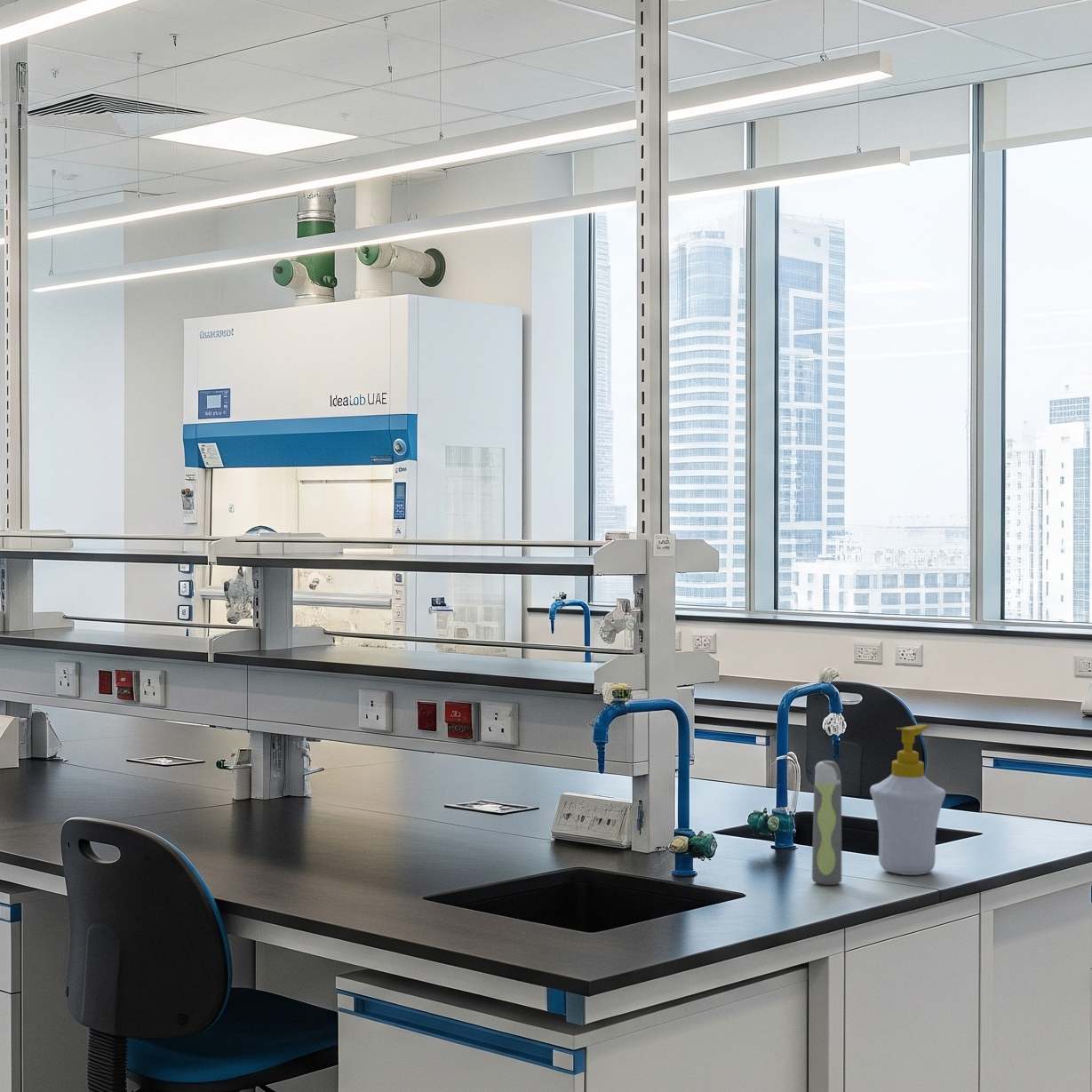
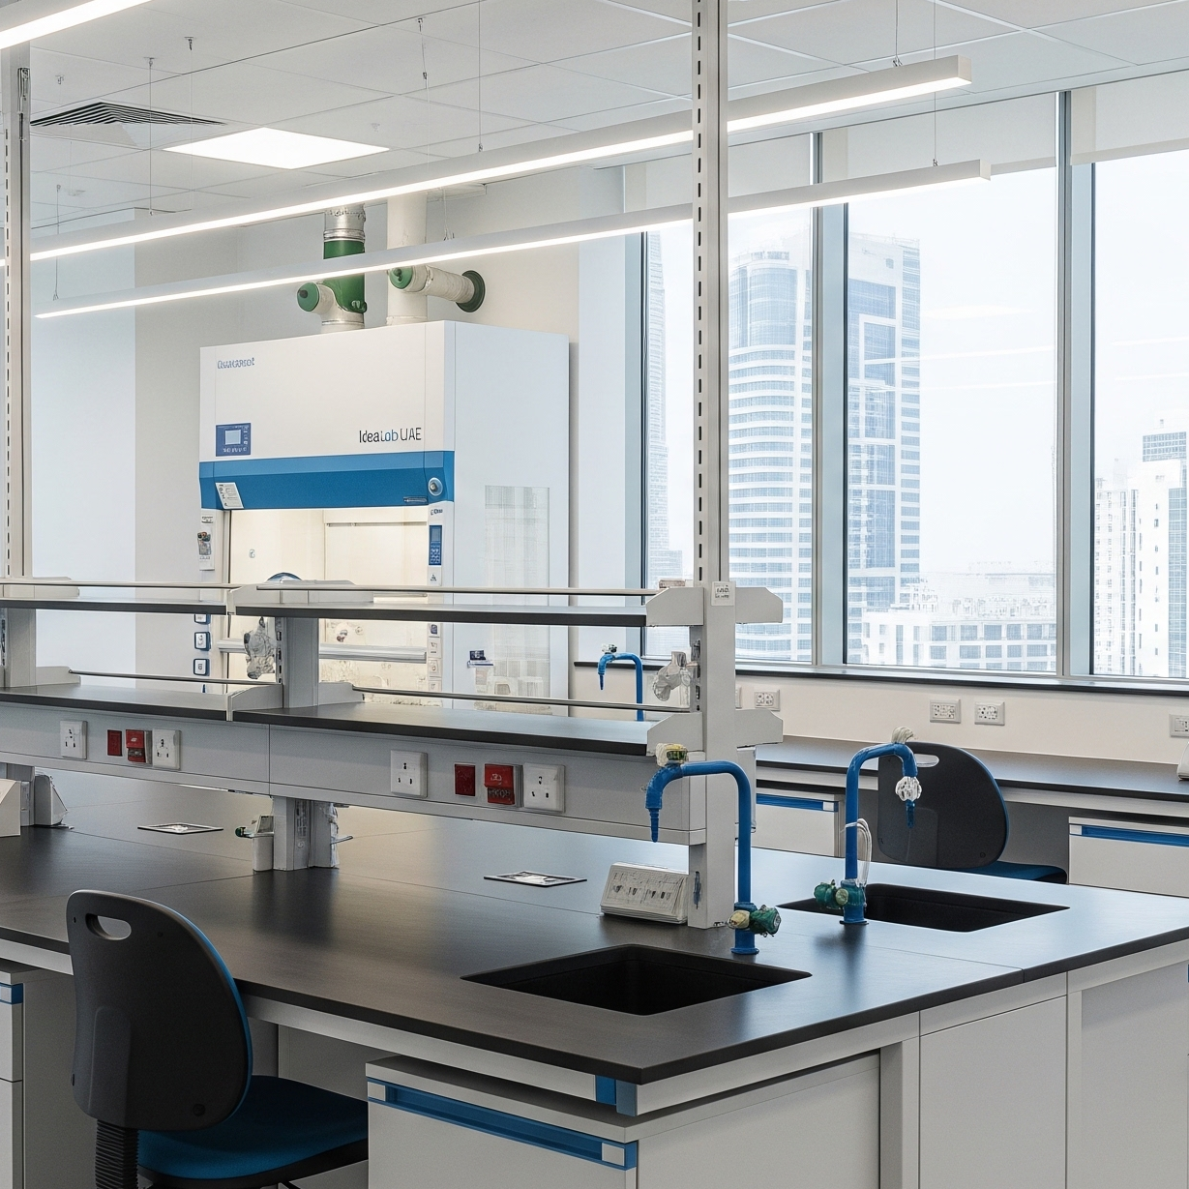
- soap bottle [869,723,946,876]
- spray bottle [811,760,843,886]
